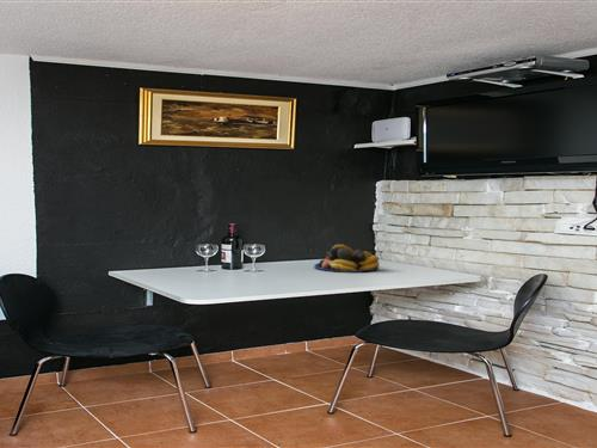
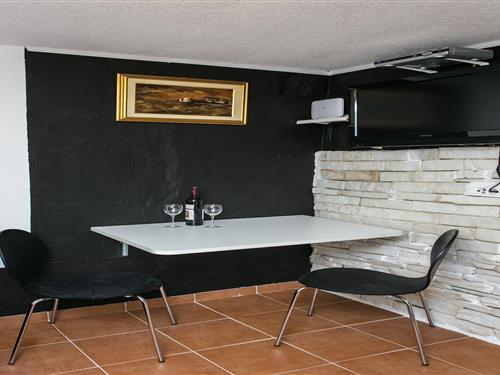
- fruit bowl [313,244,381,274]
